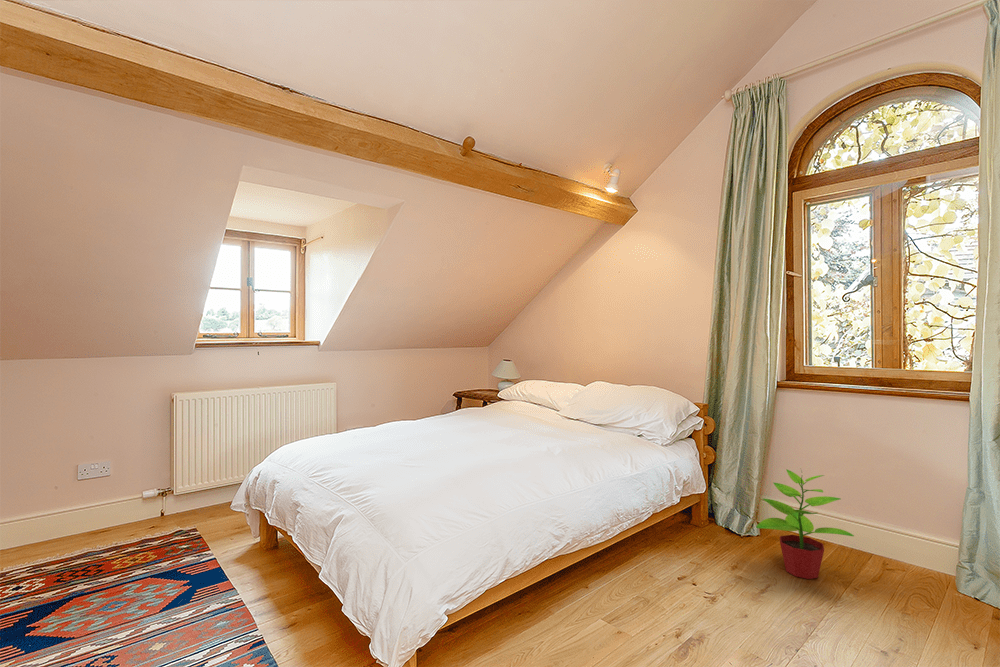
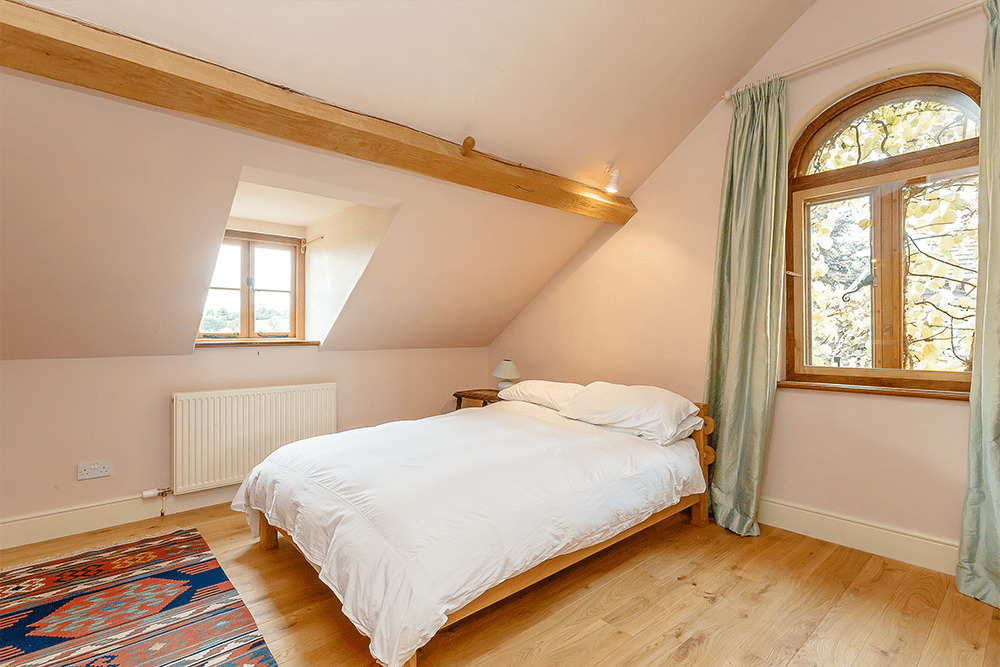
- potted plant [755,468,855,580]
